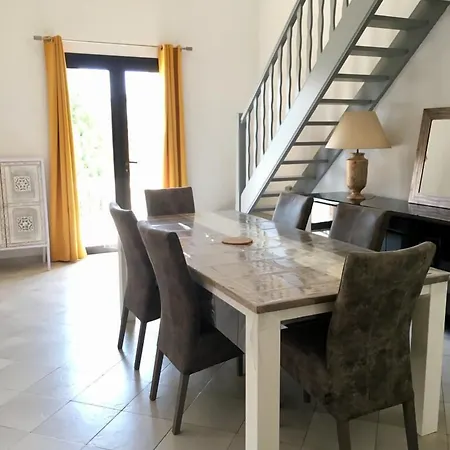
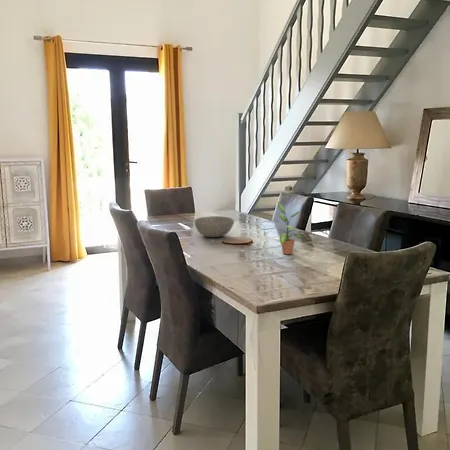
+ bowl [193,215,235,238]
+ potted plant [264,201,310,255]
